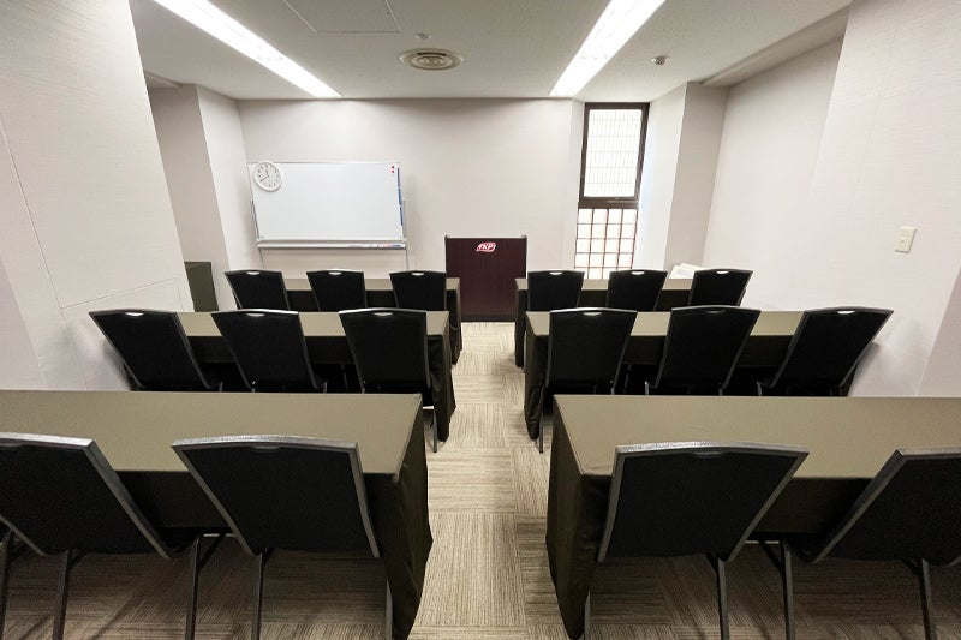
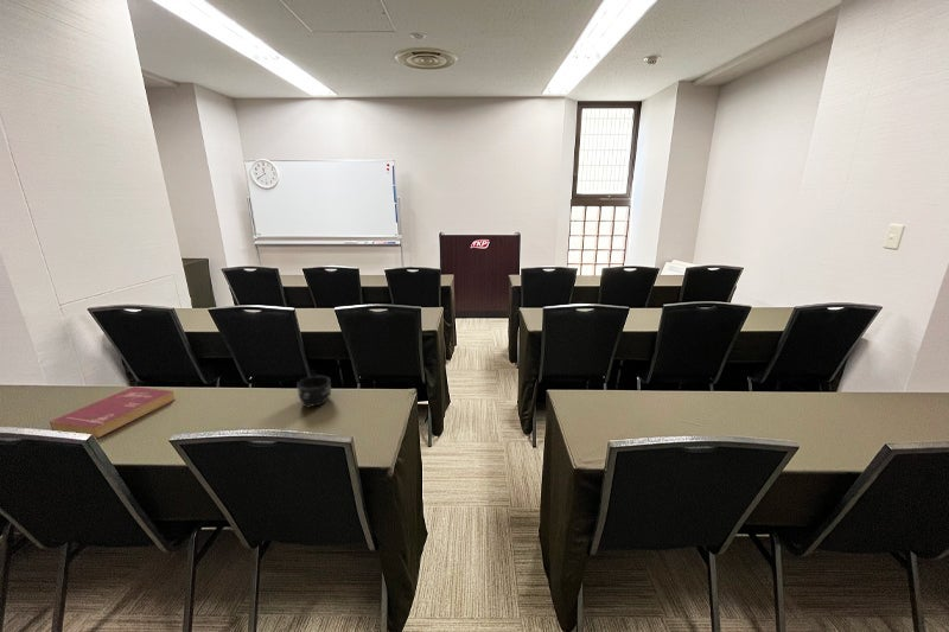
+ book [49,385,176,439]
+ mug [295,375,332,409]
